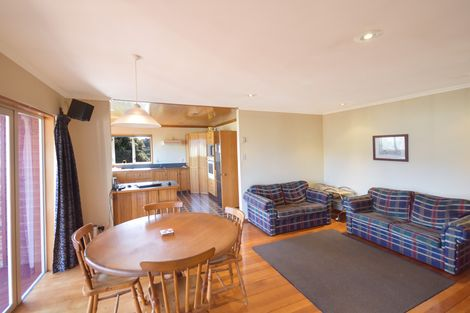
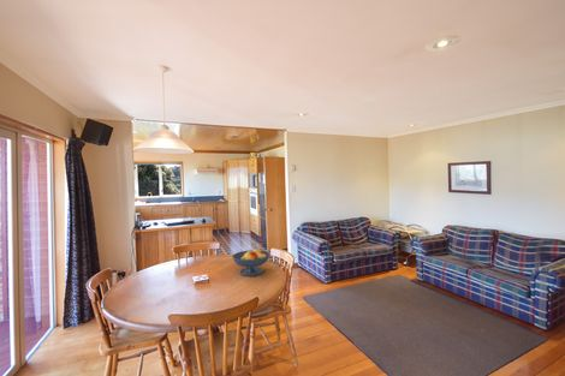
+ fruit bowl [231,247,270,277]
